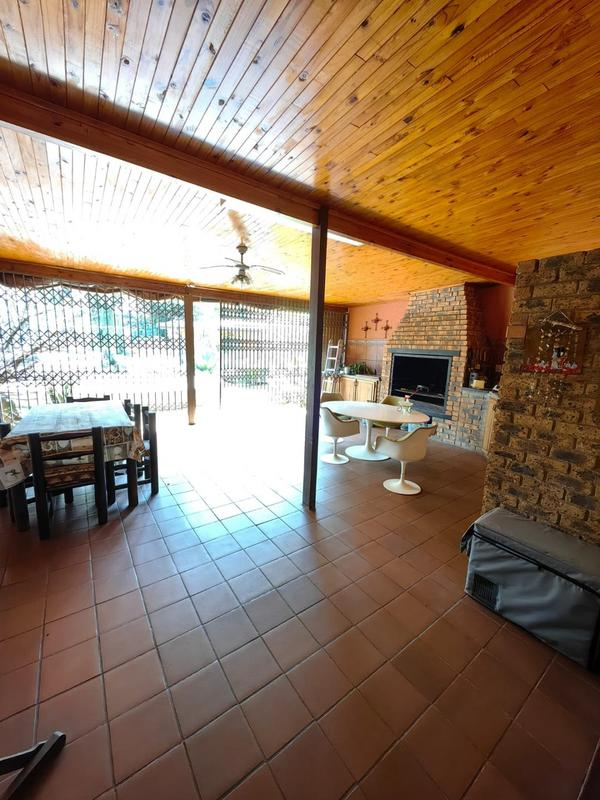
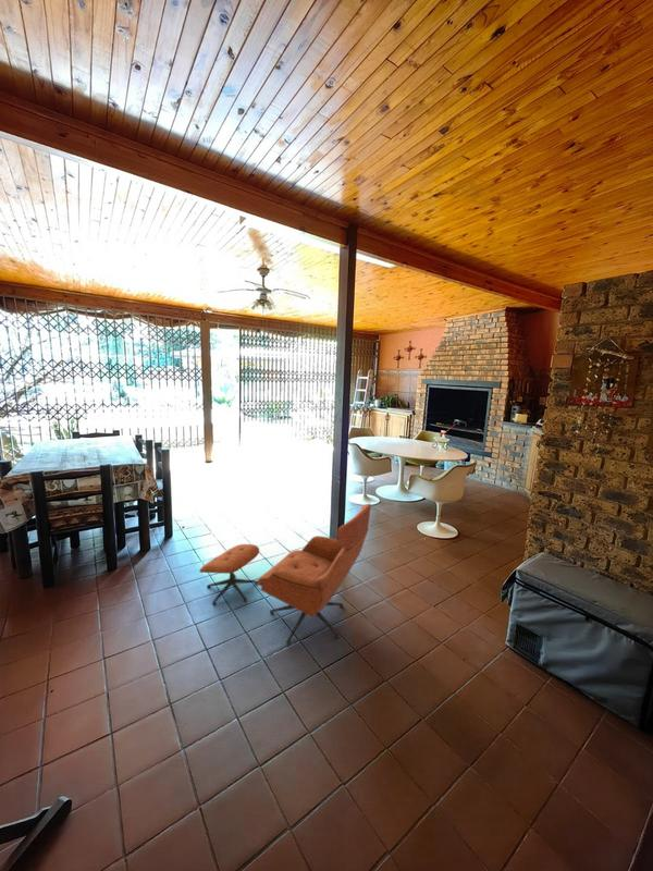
+ lounge chair [198,503,372,645]
